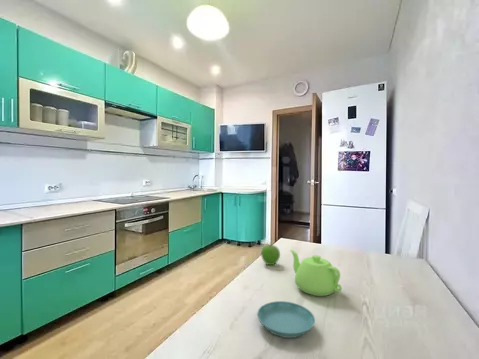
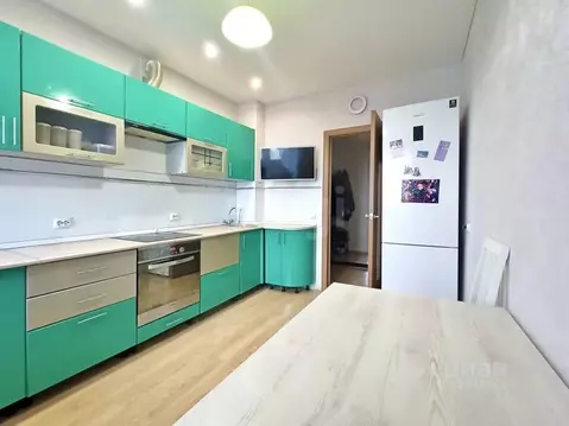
- saucer [256,300,316,339]
- fruit [260,244,281,266]
- teapot [290,249,343,297]
